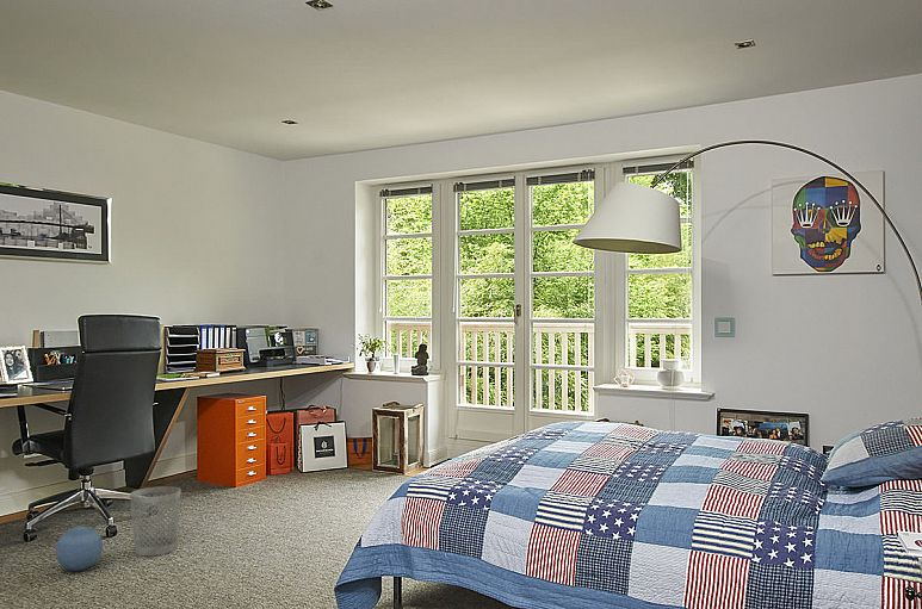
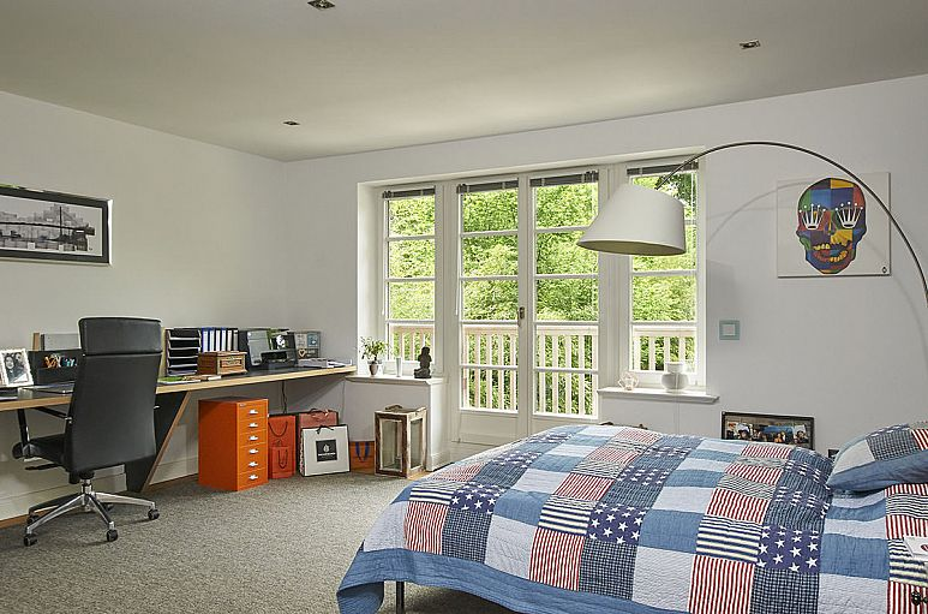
- wastebasket [129,485,181,557]
- ball [55,526,104,572]
